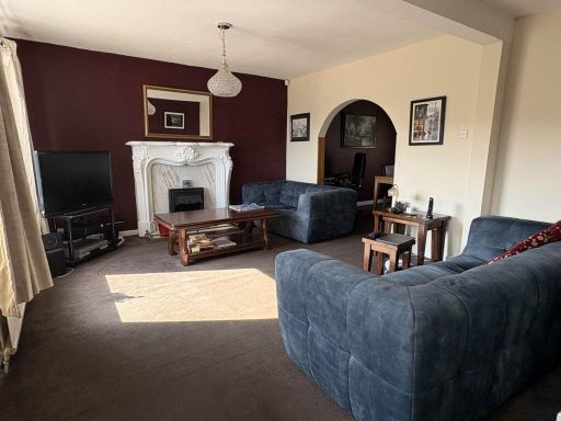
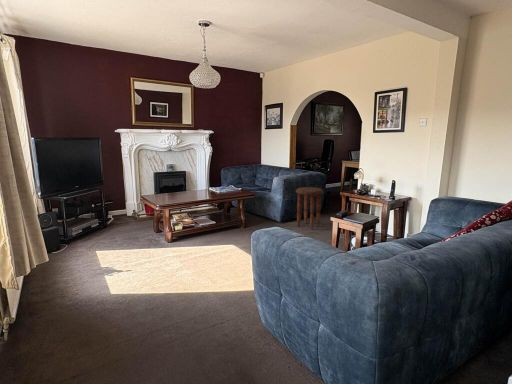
+ side table [295,186,325,230]
